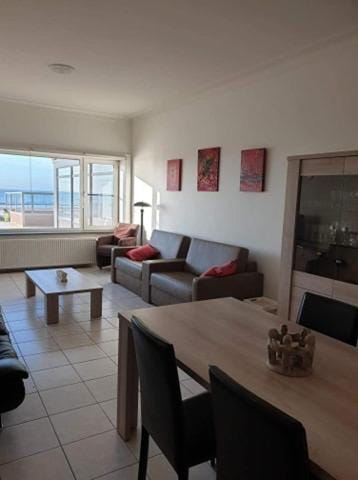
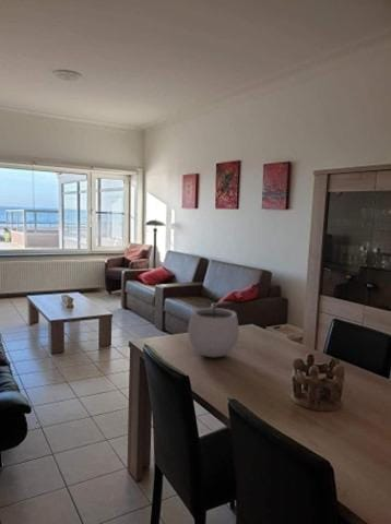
+ plant pot [187,291,240,358]
